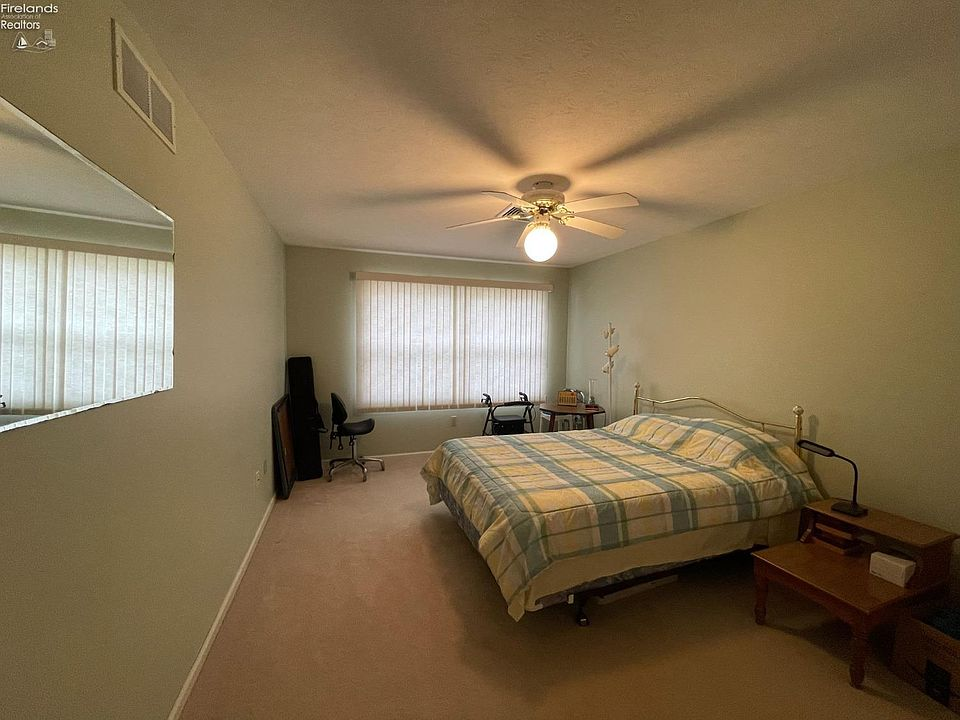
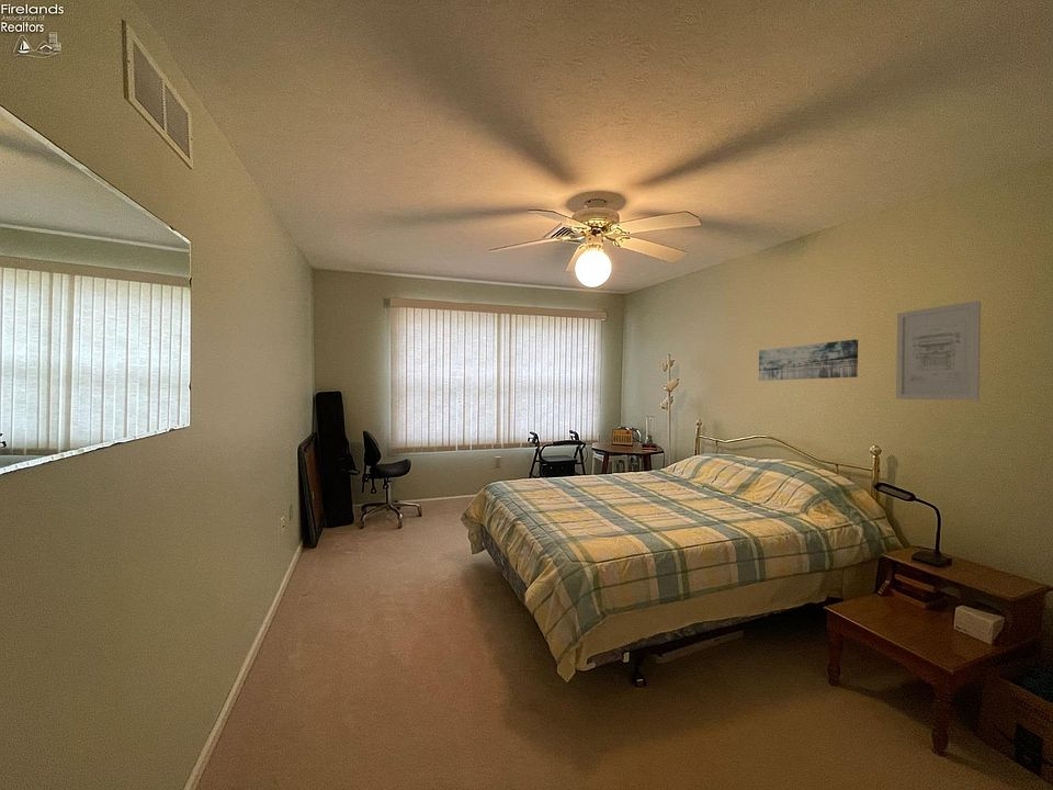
+ wall art [895,300,982,402]
+ wall art [758,339,859,382]
